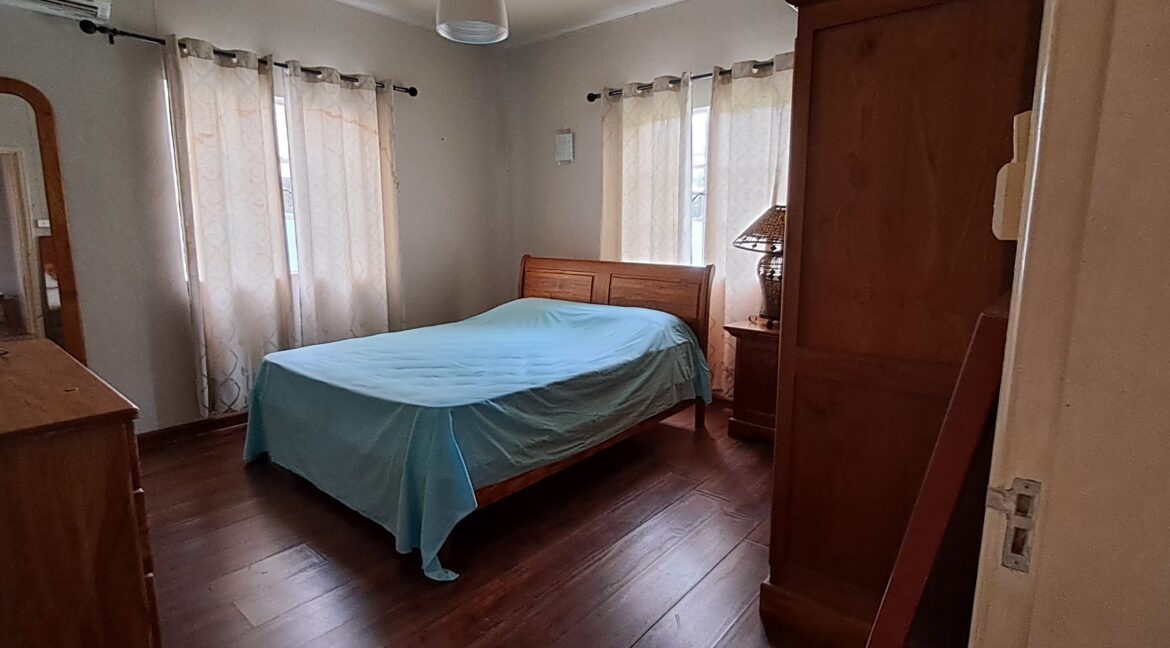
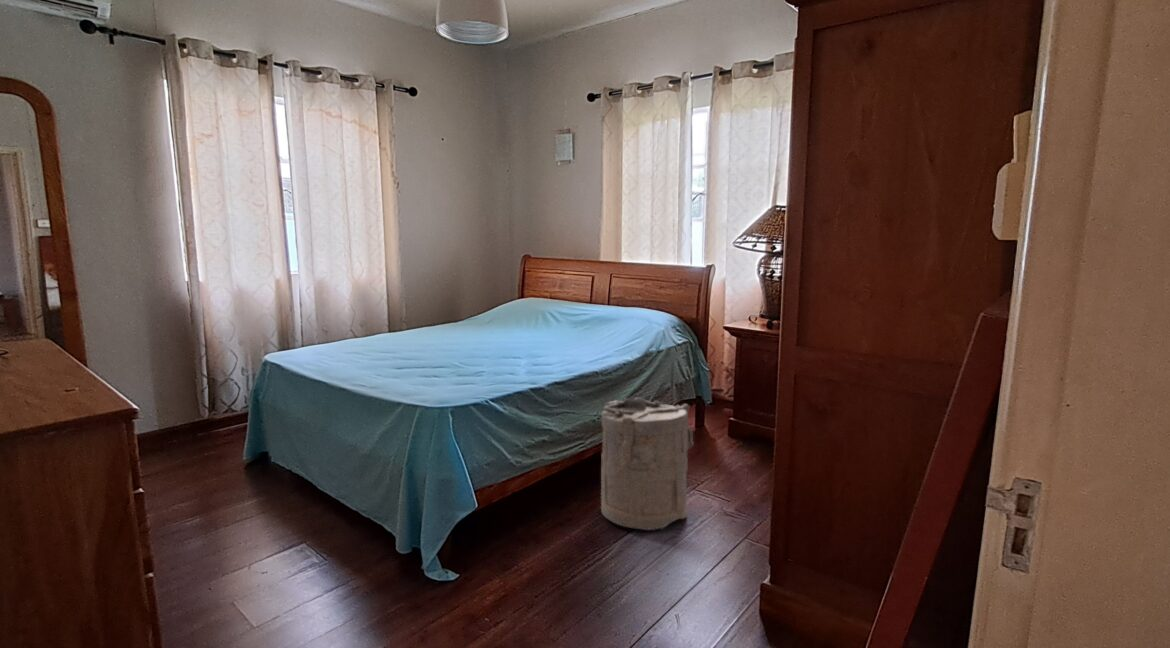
+ laundry hamper [600,397,695,531]
